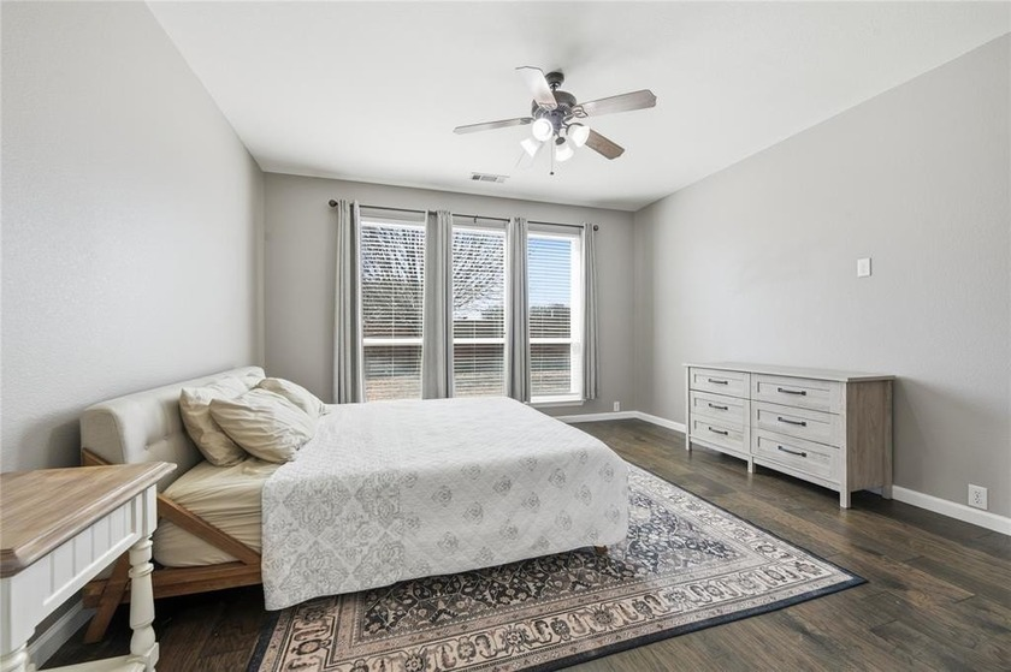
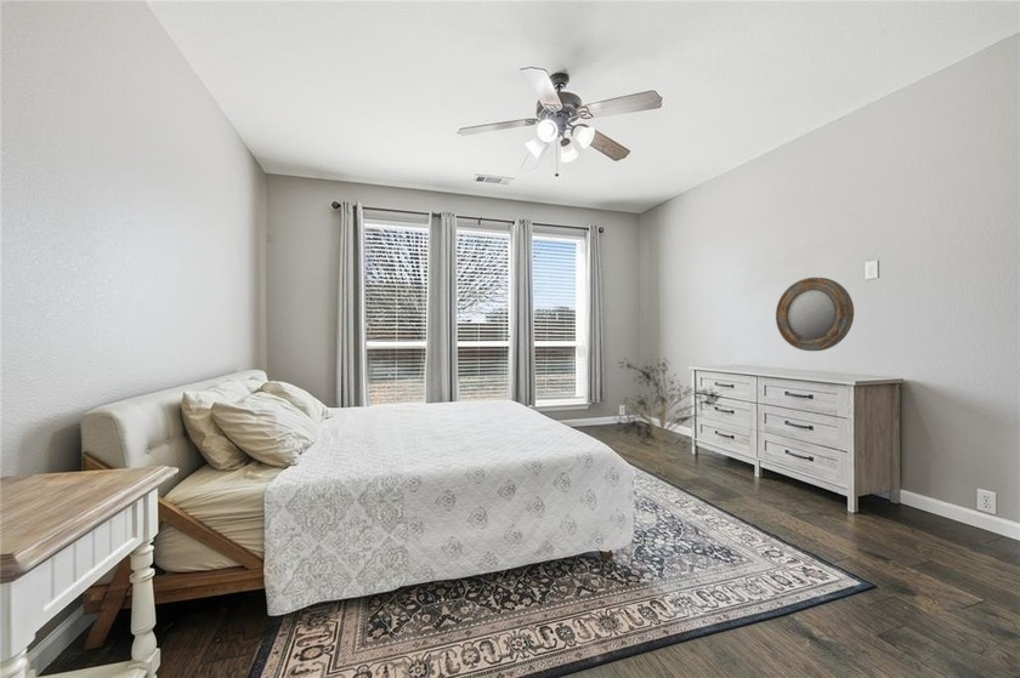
+ decorative plant [612,357,724,477]
+ home mirror [775,277,855,352]
